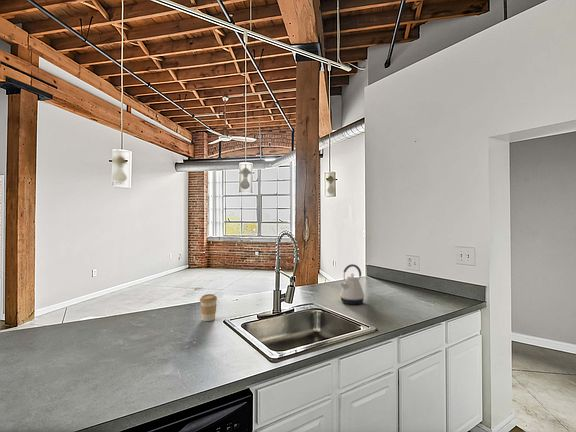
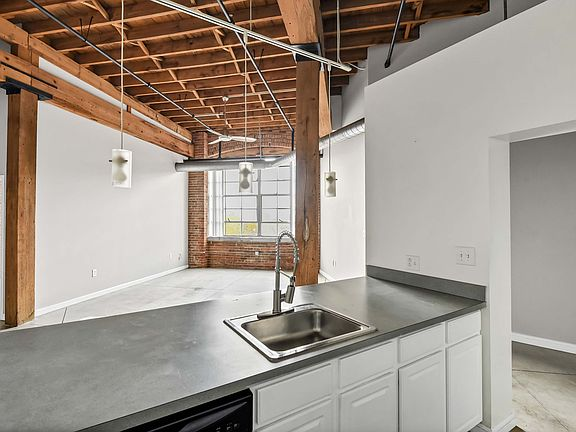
- kettle [339,263,365,305]
- coffee cup [199,293,218,322]
